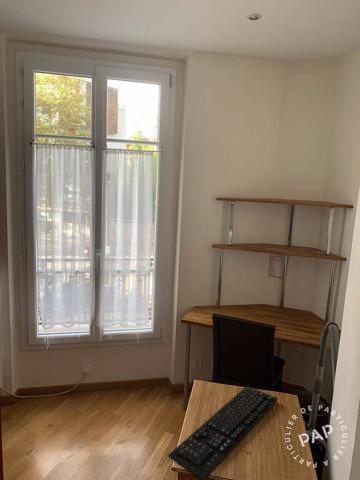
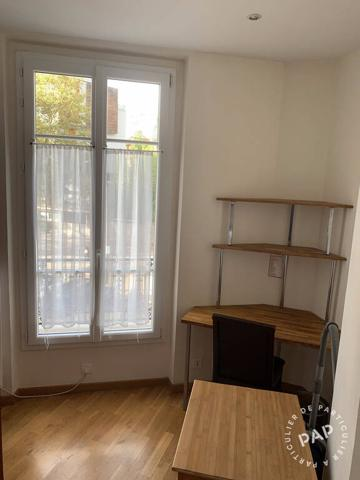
- keyboard [166,385,279,480]
